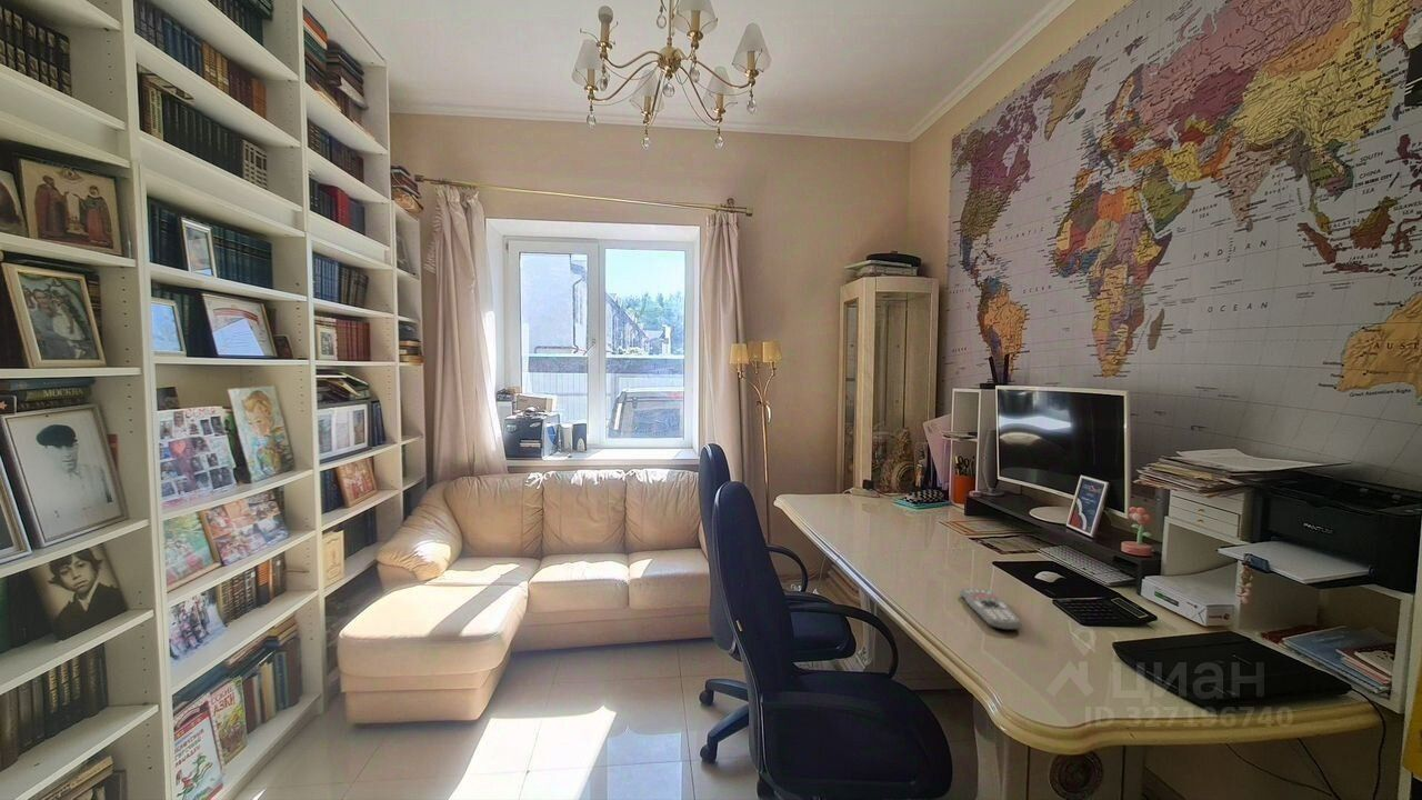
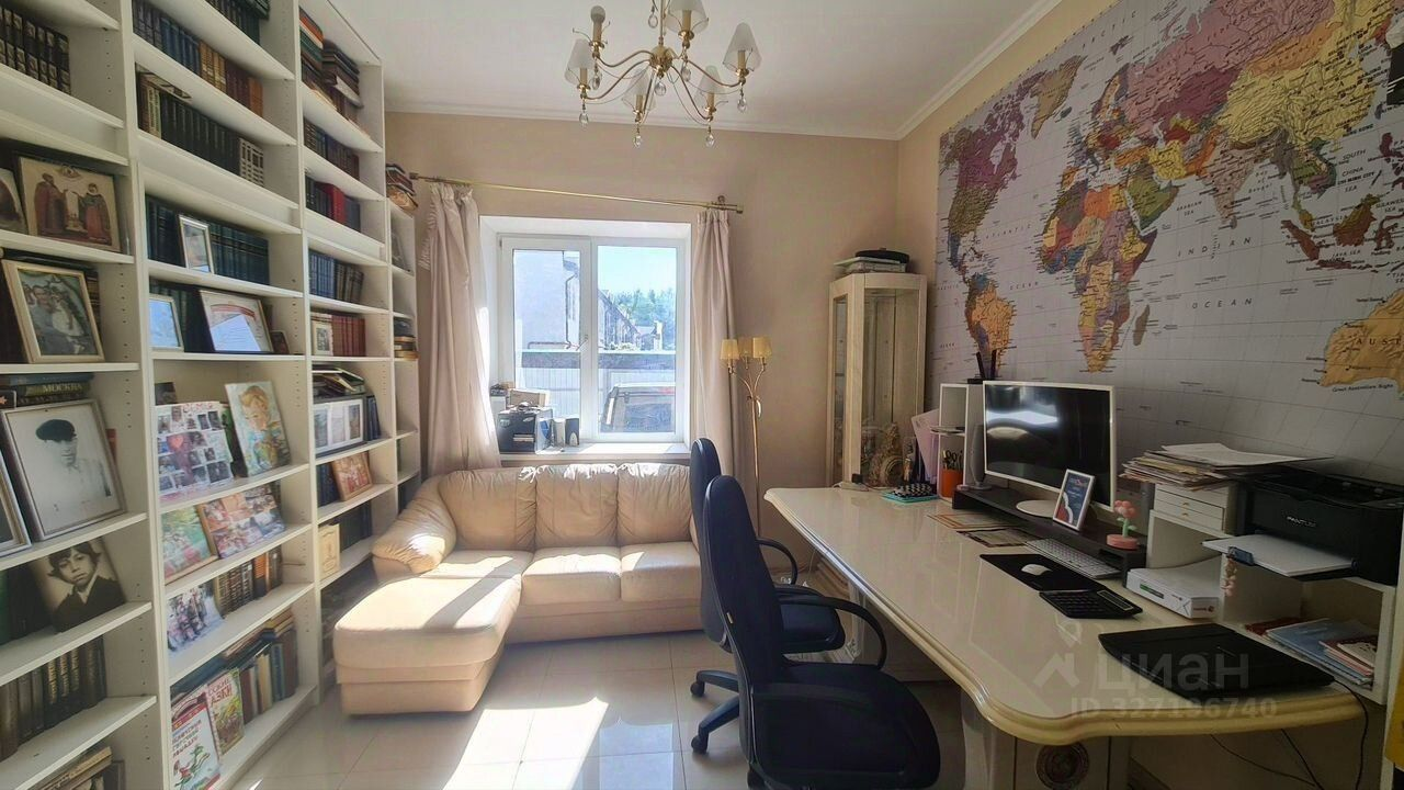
- remote control [959,588,1022,631]
